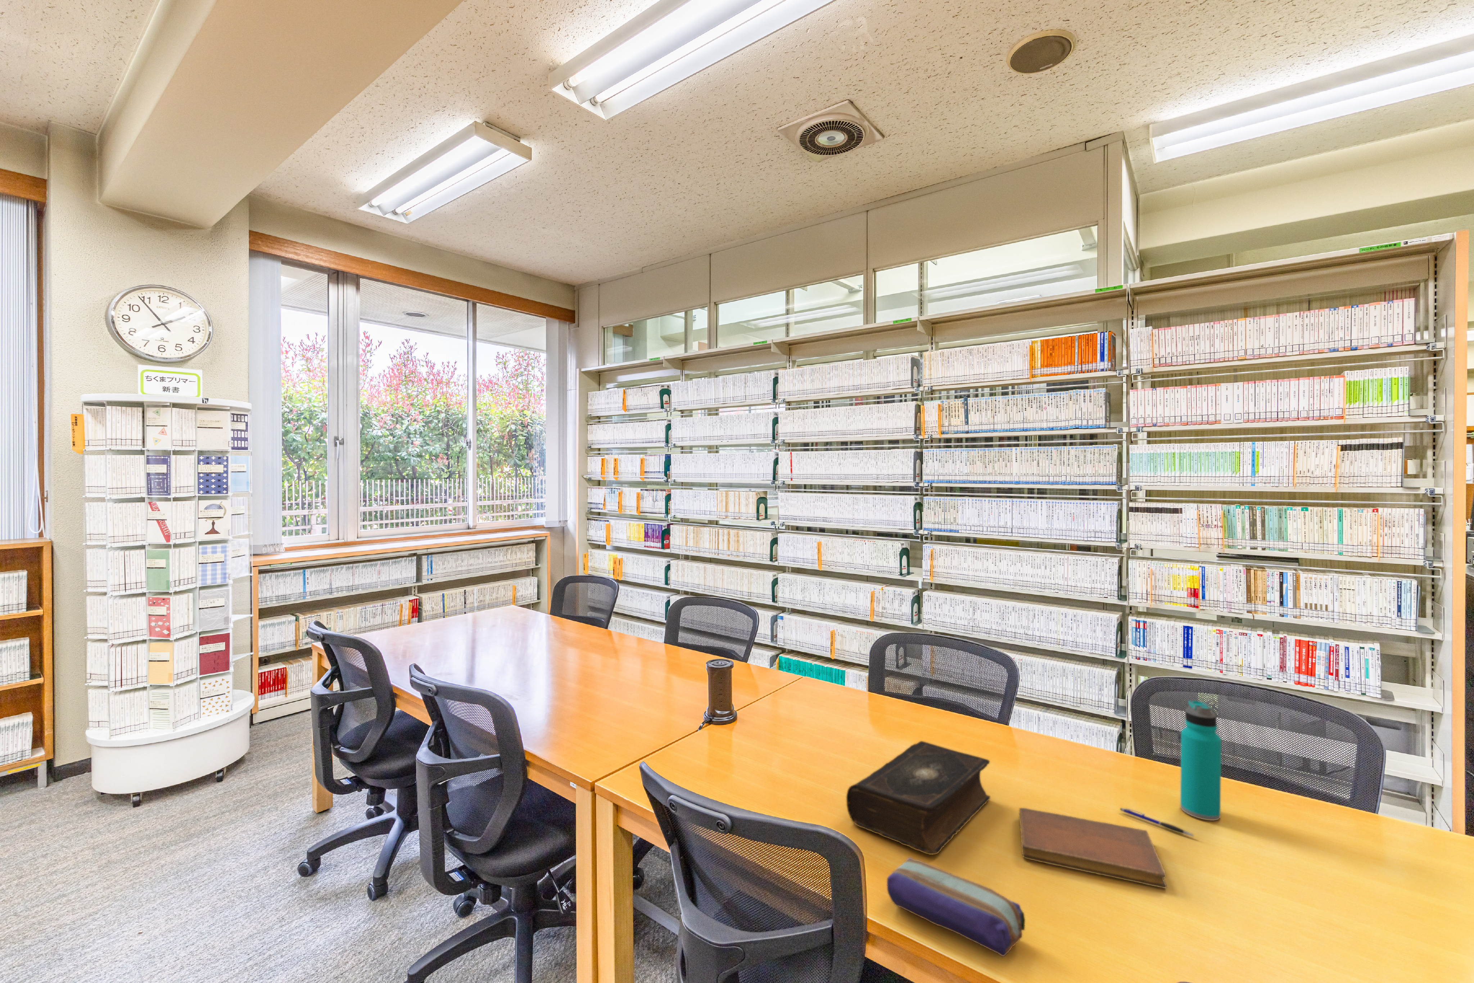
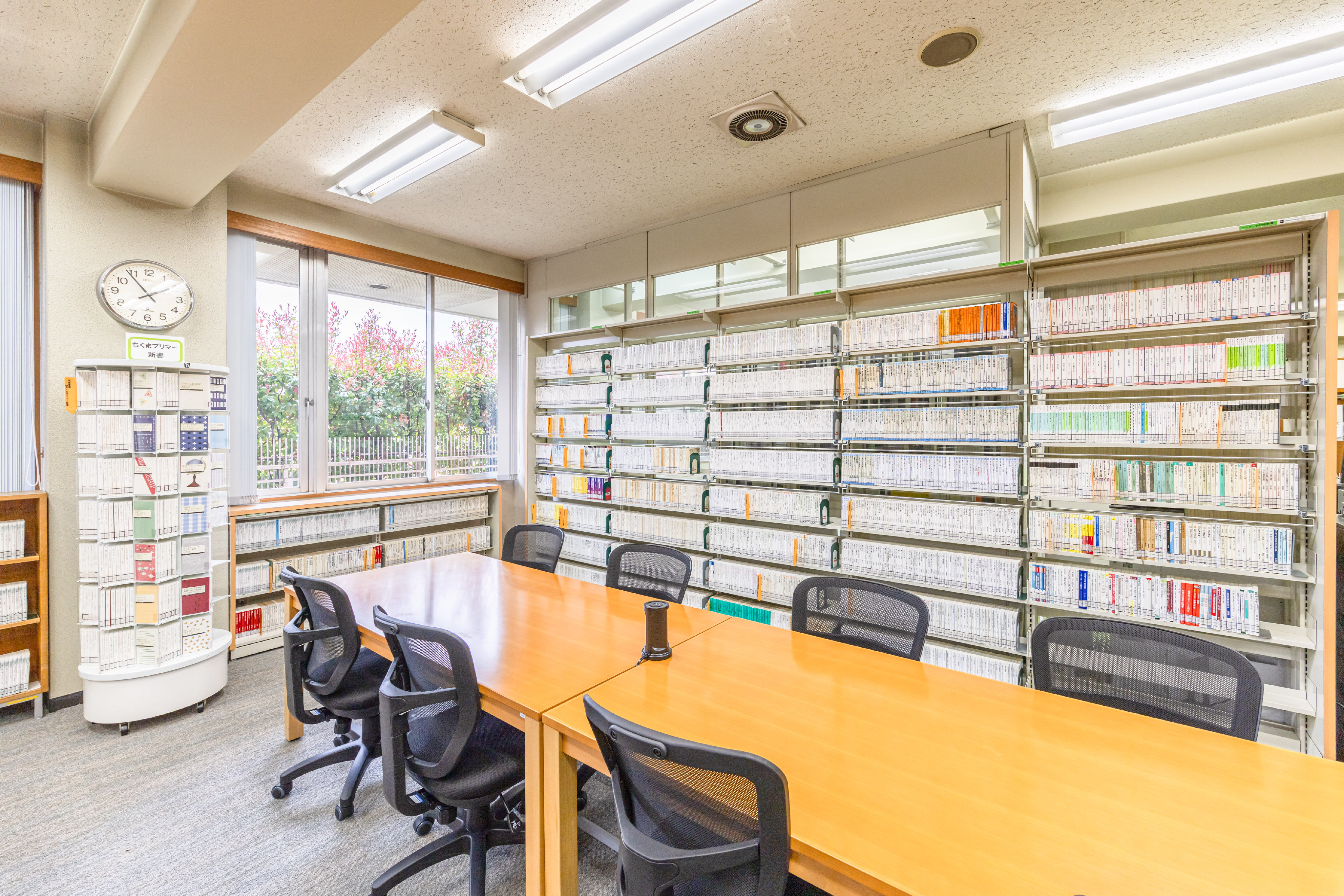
- water bottle [1180,700,1222,821]
- pen [1120,807,1194,837]
- notebook [1019,807,1167,889]
- book [846,741,990,855]
- pencil case [886,858,1025,957]
